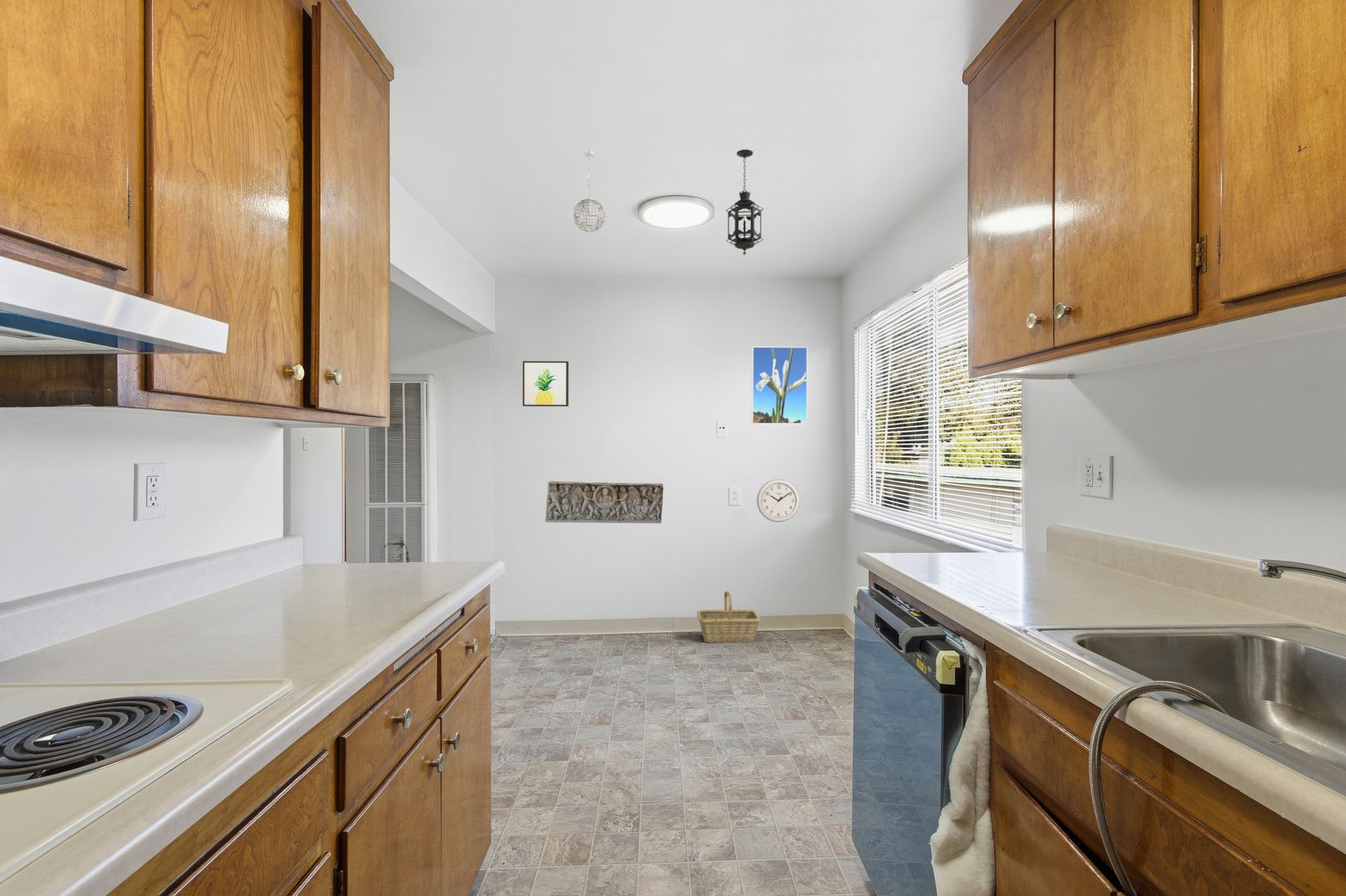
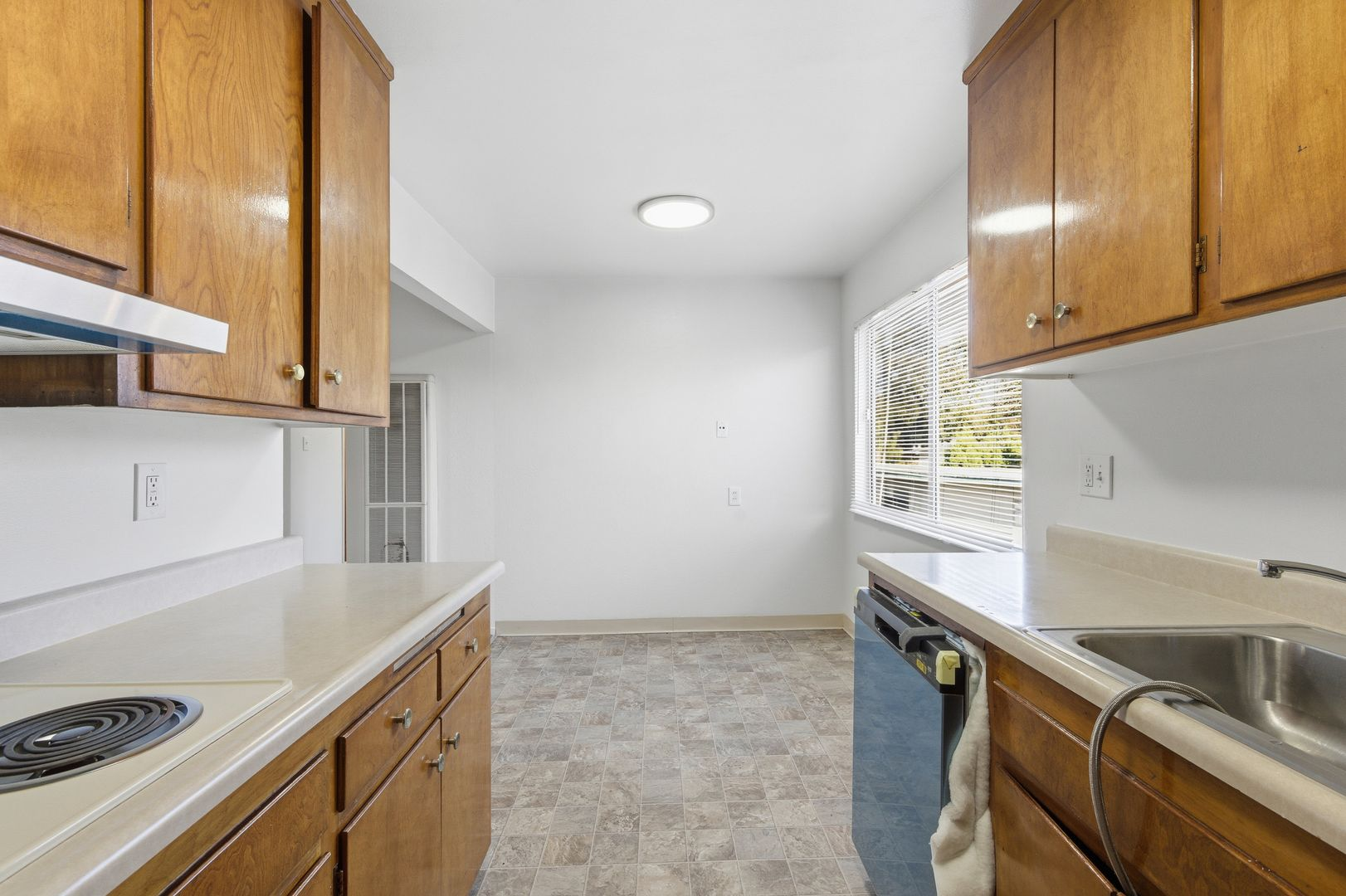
- hanging lantern [725,149,764,256]
- wall clock [756,478,801,523]
- pendant light [573,149,607,233]
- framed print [751,346,808,425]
- wall relief [544,480,664,524]
- wall art [522,360,569,407]
- basket [696,591,761,643]
